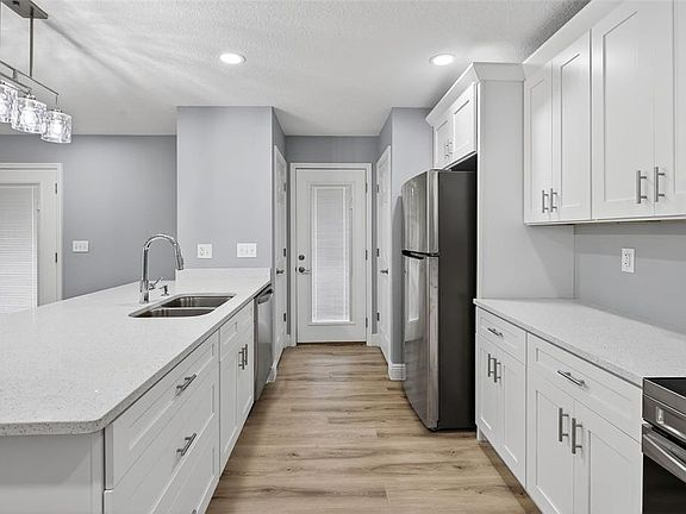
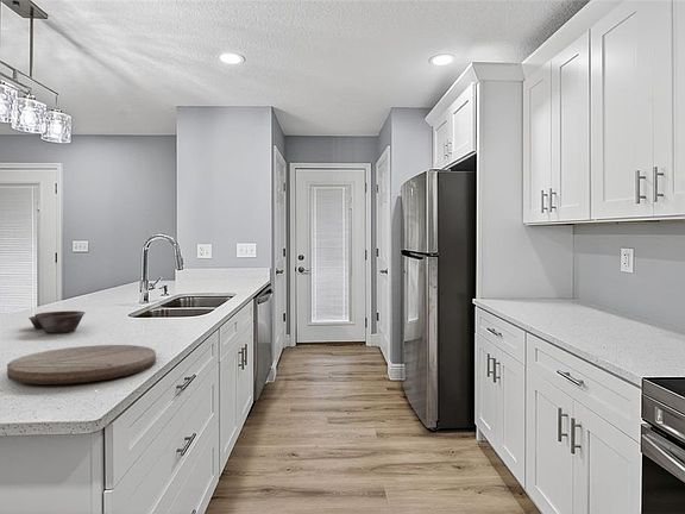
+ bowl [27,309,86,333]
+ cutting board [6,344,157,386]
